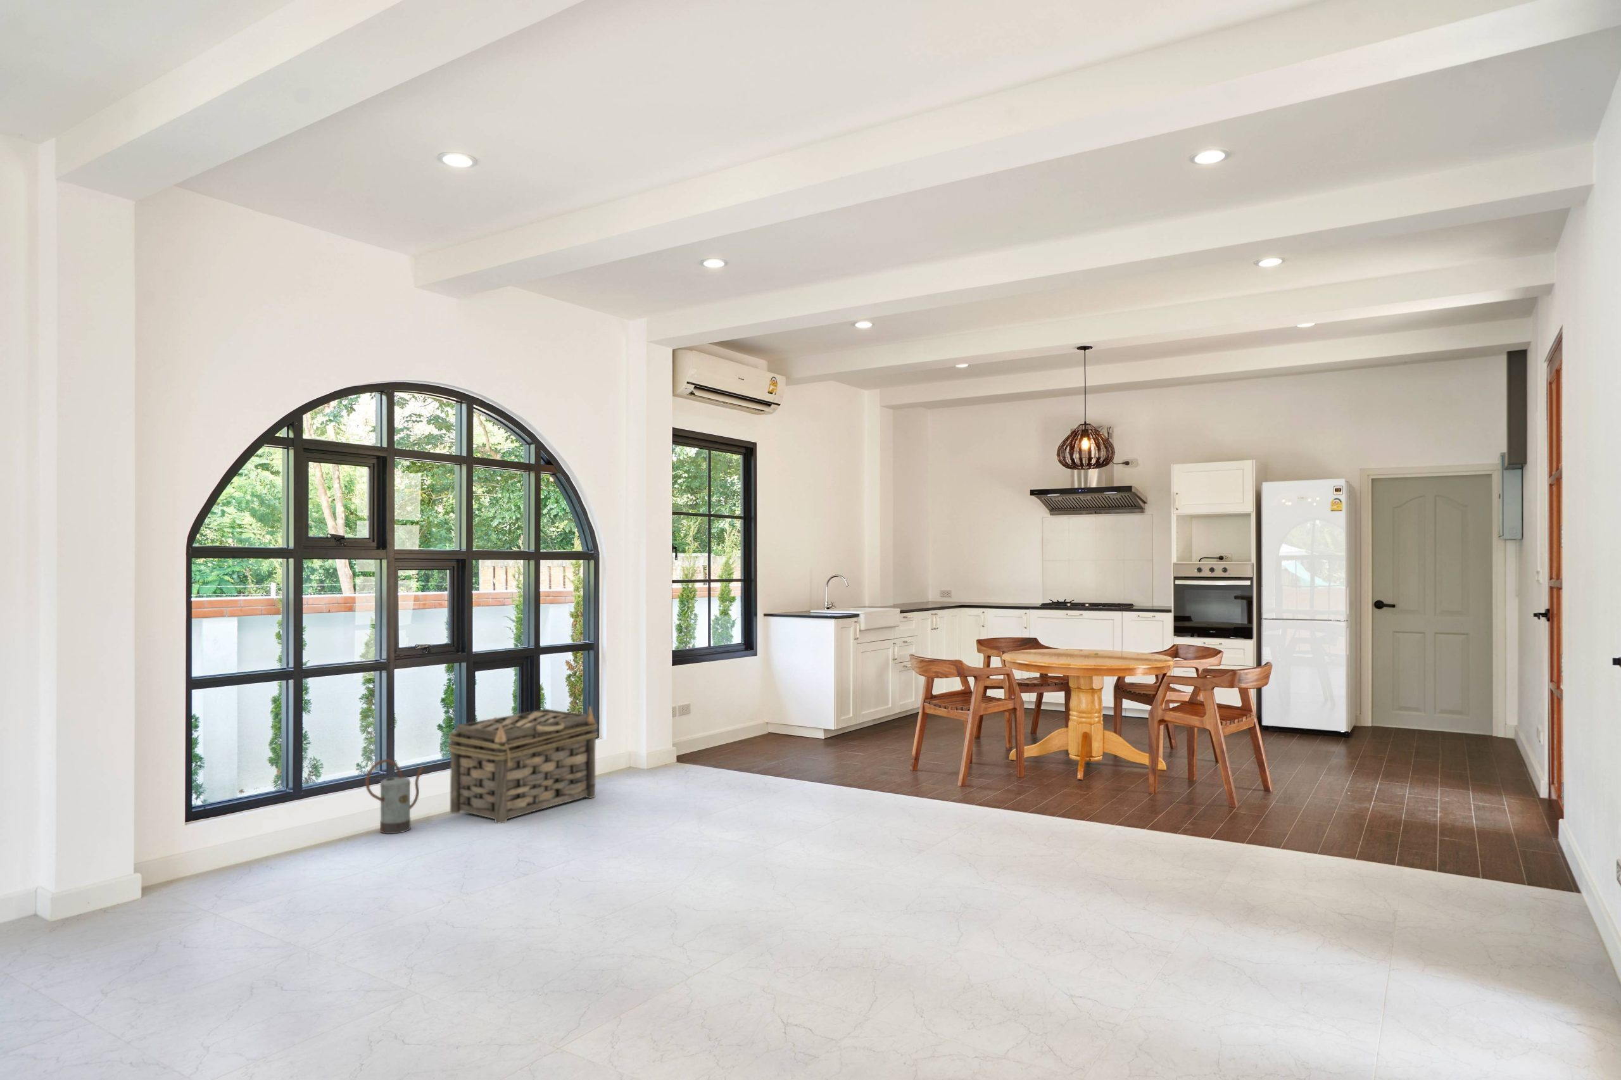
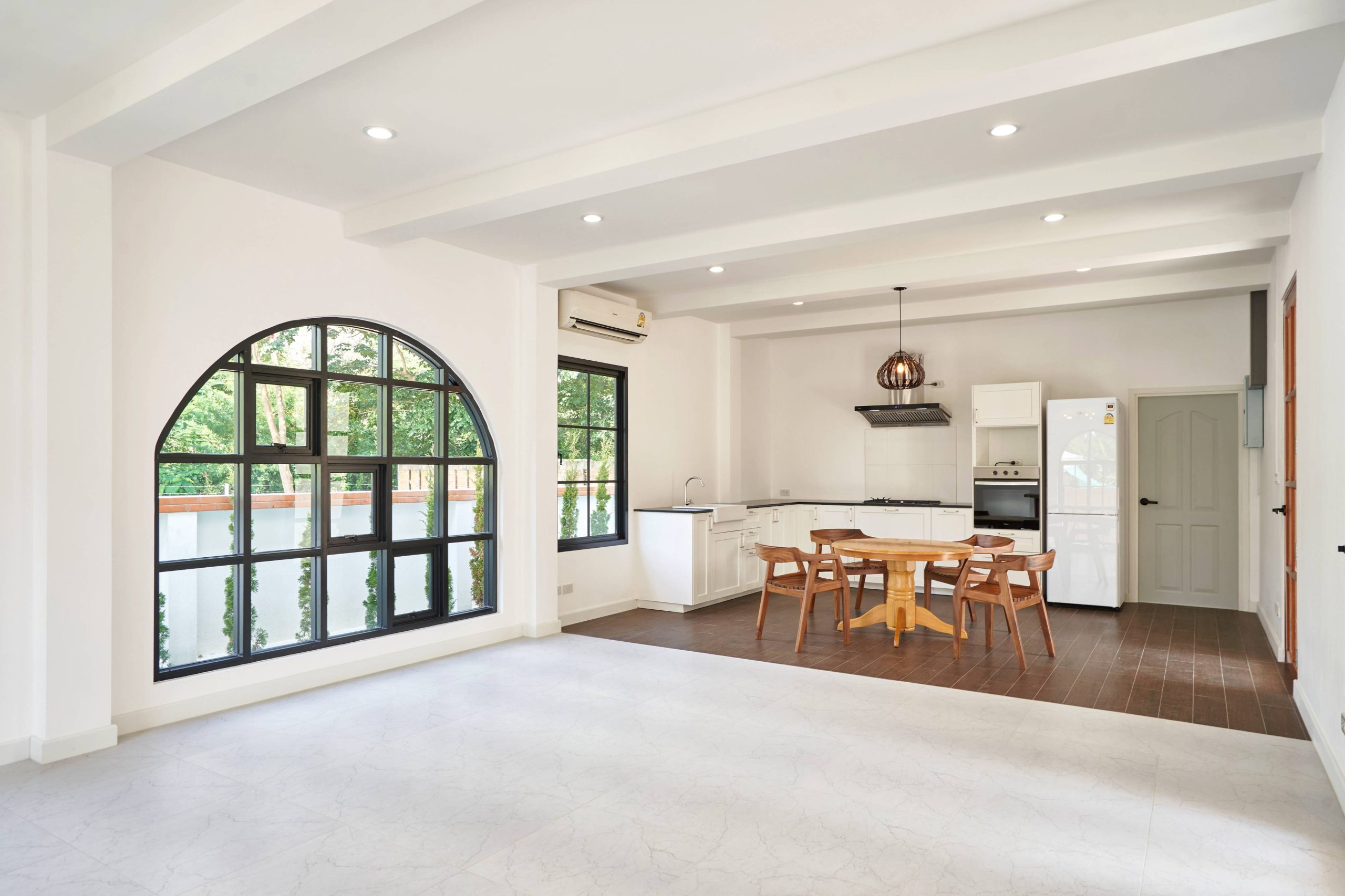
- basket [447,705,598,824]
- watering can [365,758,425,834]
